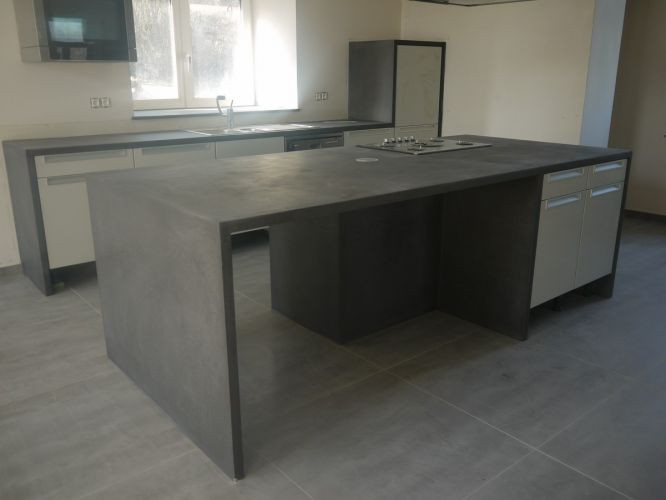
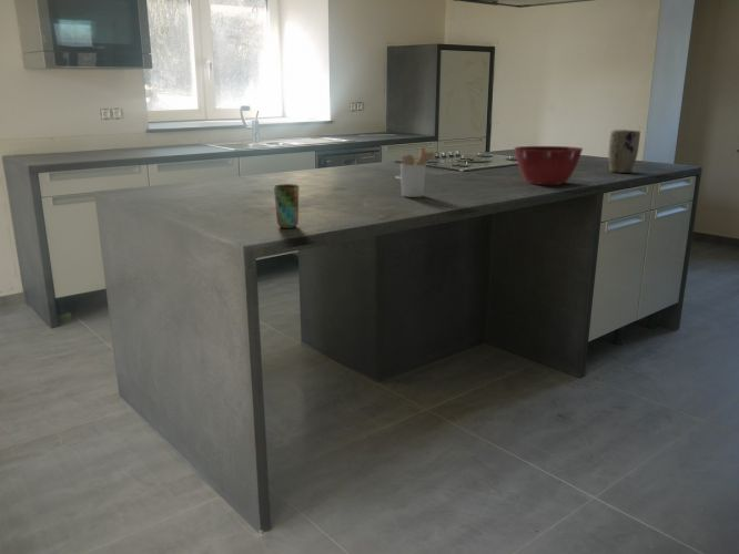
+ cup [273,183,300,229]
+ plant pot [607,129,641,174]
+ utensil holder [399,146,439,198]
+ mixing bowl [514,145,585,186]
